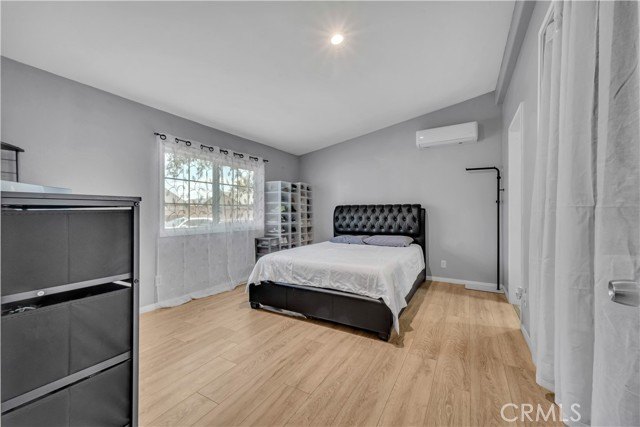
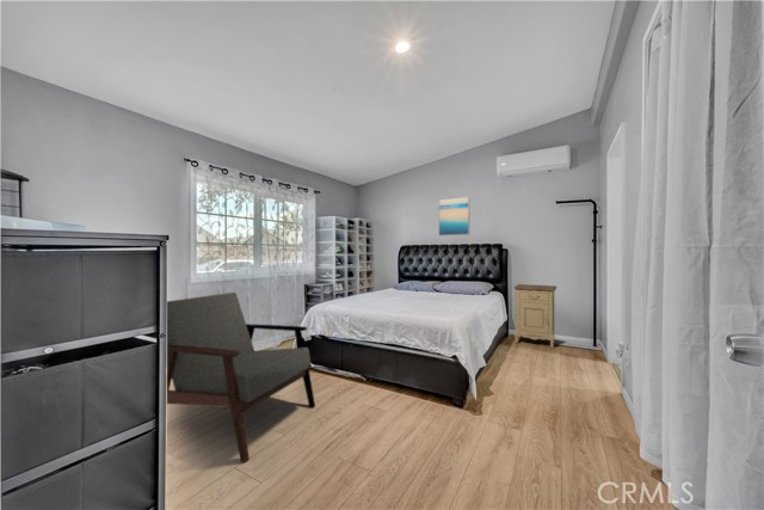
+ armchair [166,291,316,463]
+ wall art [438,195,470,236]
+ nightstand [513,283,557,349]
